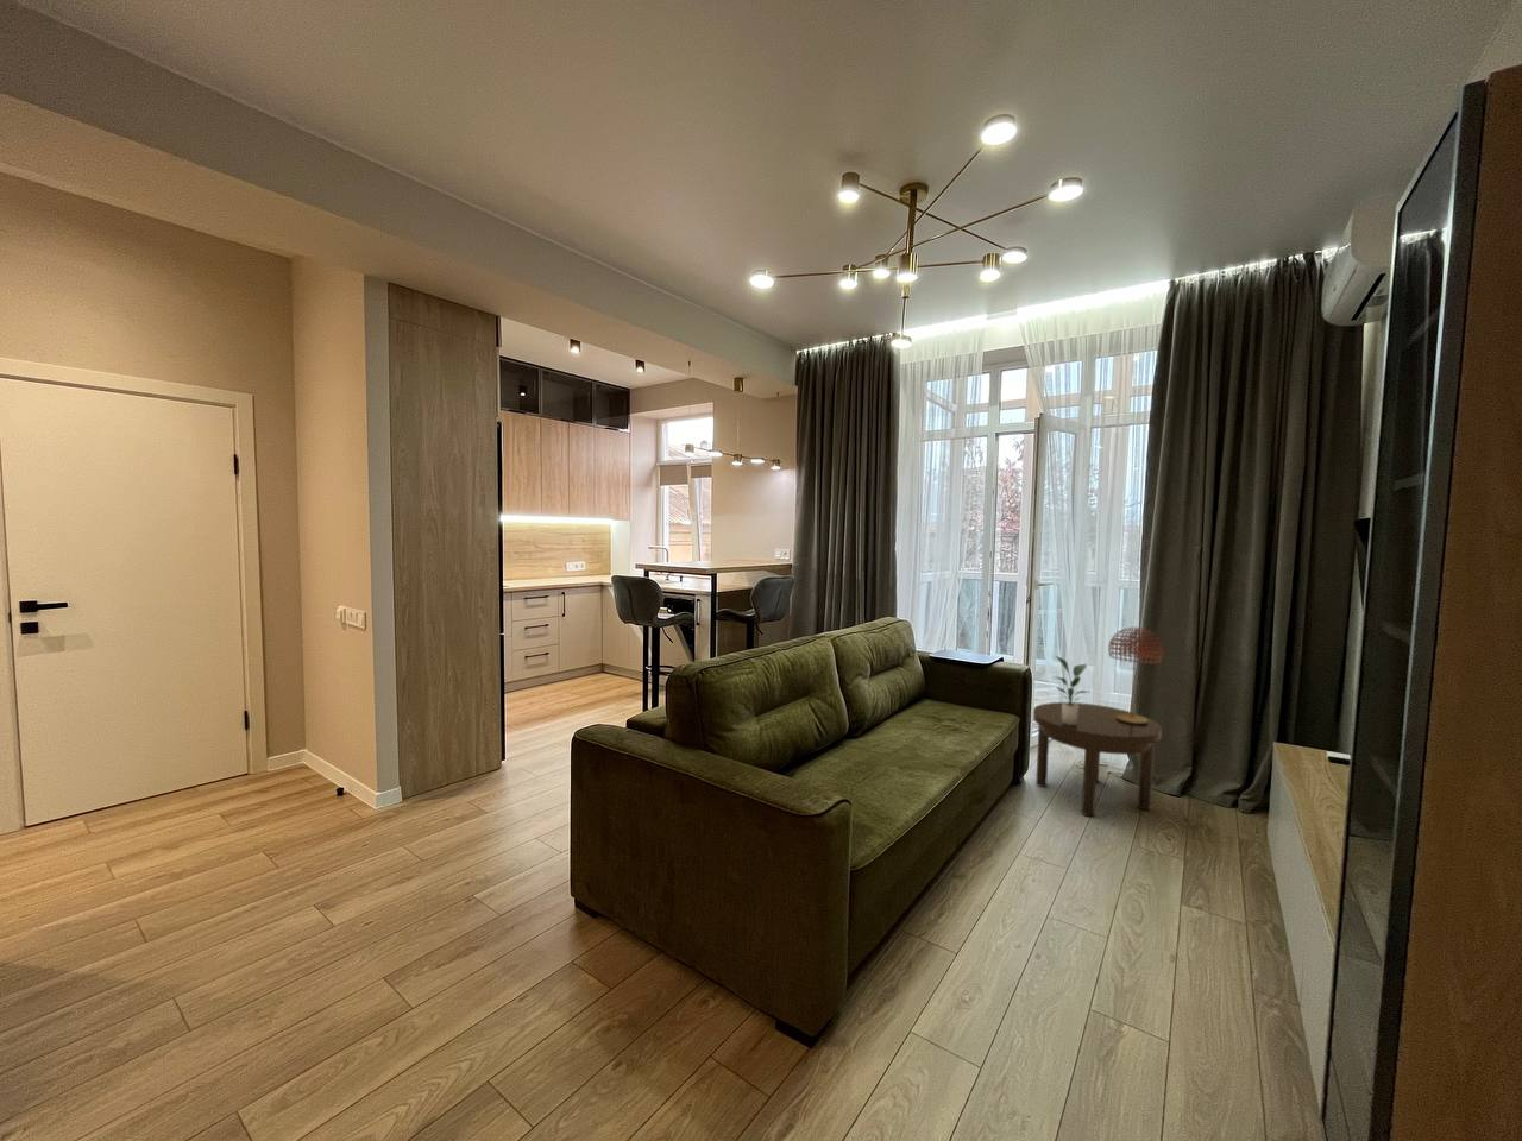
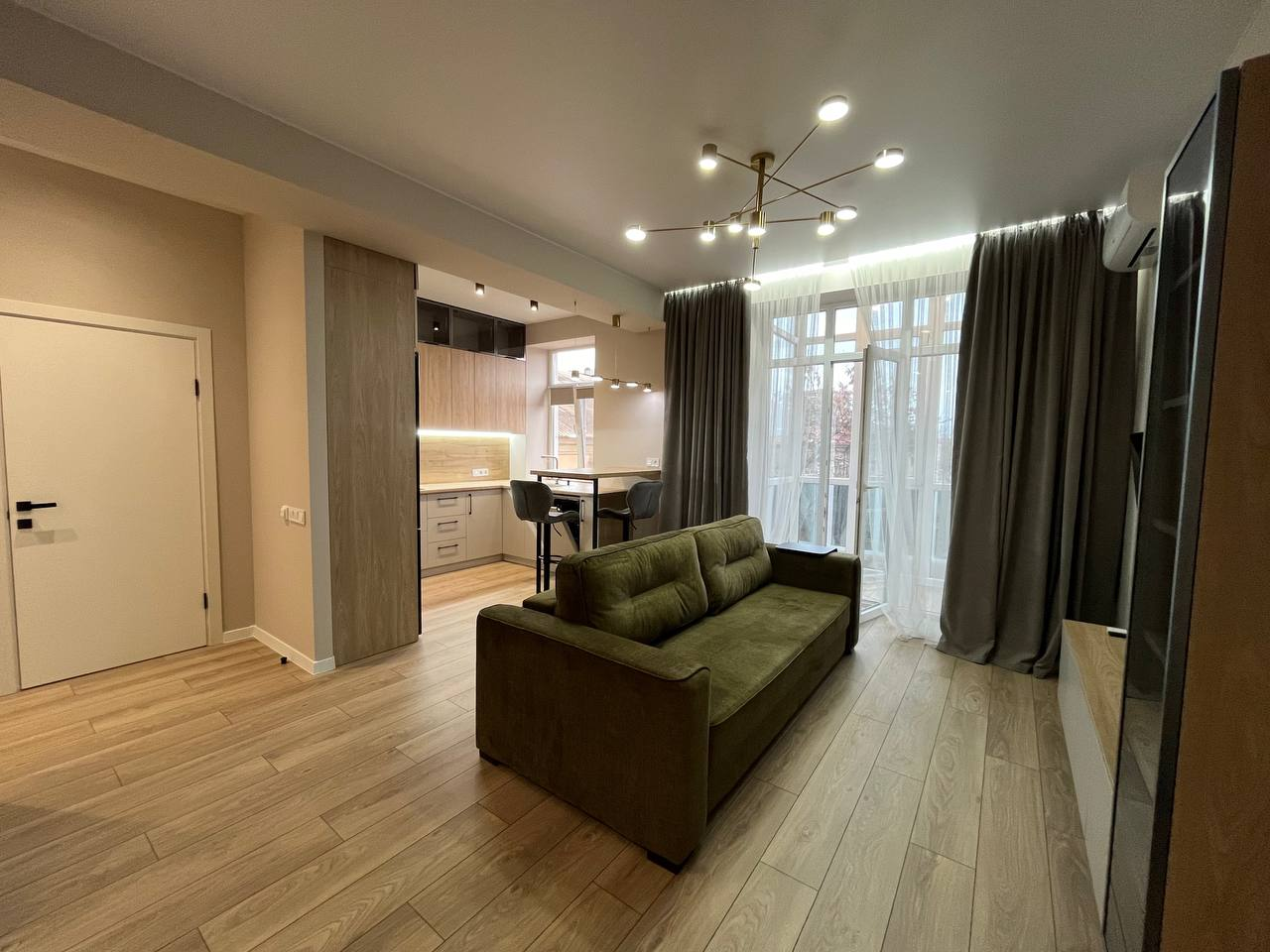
- side table [1032,701,1162,817]
- table lamp [1107,627,1164,724]
- potted plant [1052,654,1089,725]
